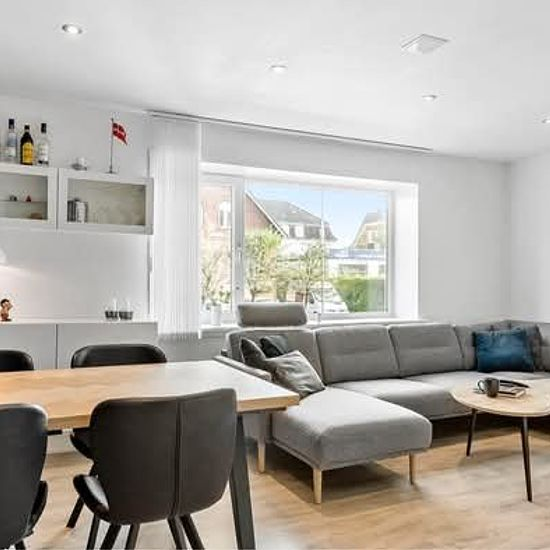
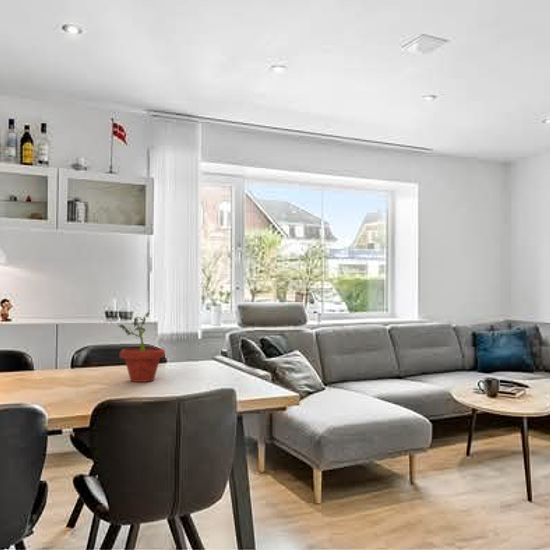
+ potted plant [118,309,166,383]
